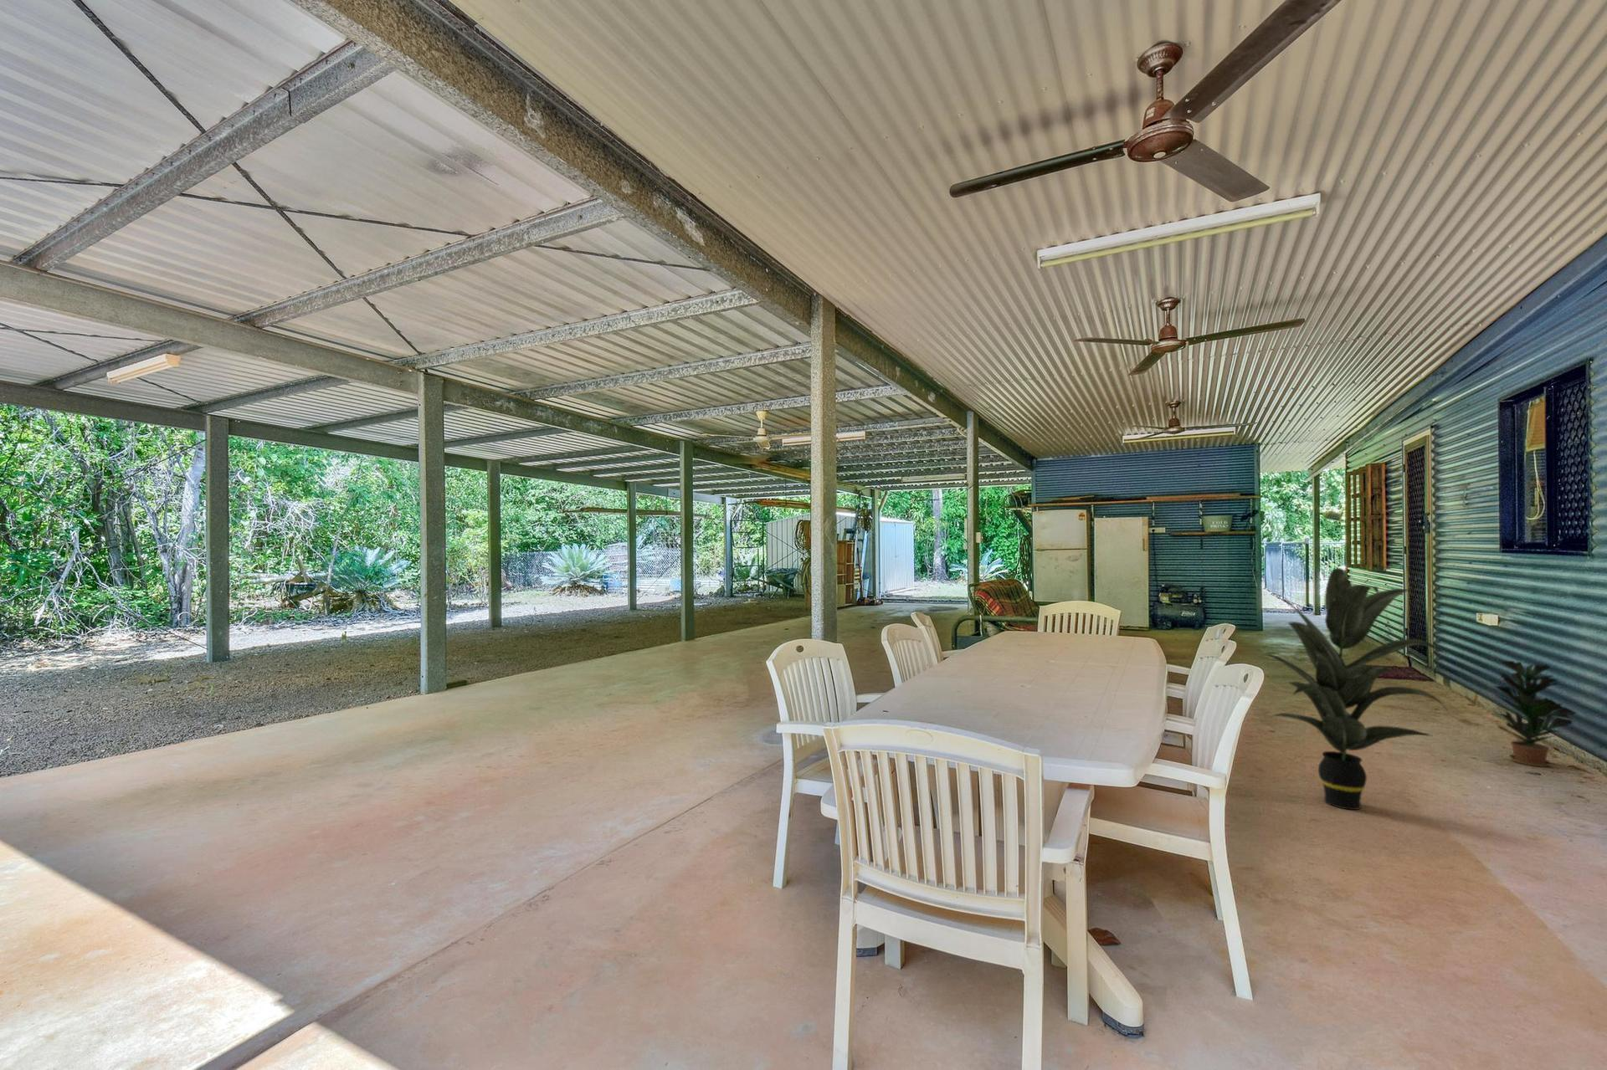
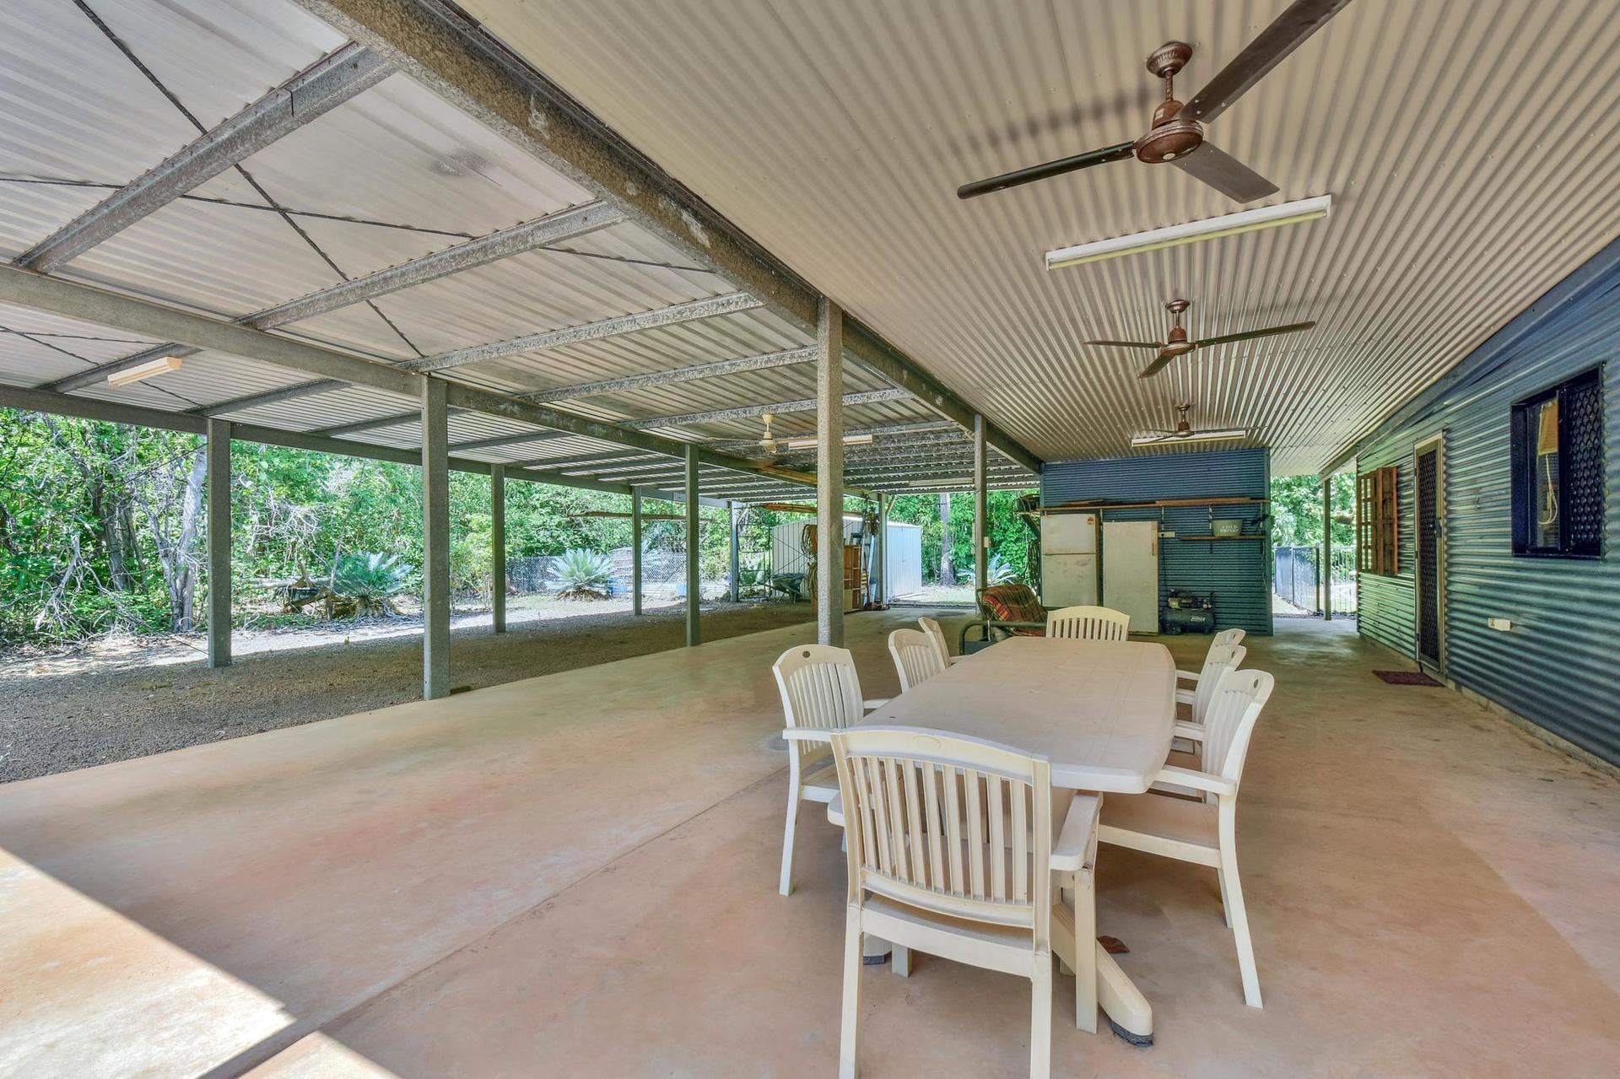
- indoor plant [1259,567,1452,811]
- potted plant [1491,660,1580,768]
